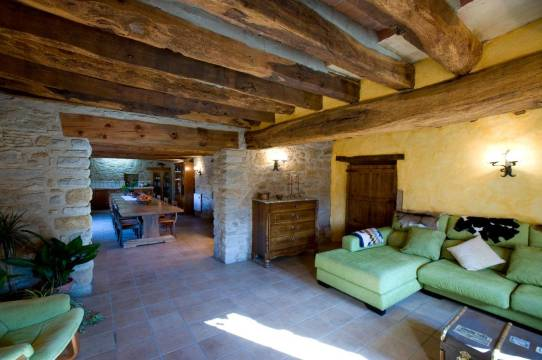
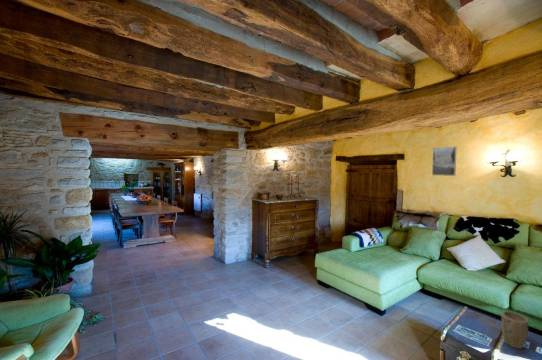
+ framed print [431,145,458,177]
+ plant pot [500,310,529,350]
